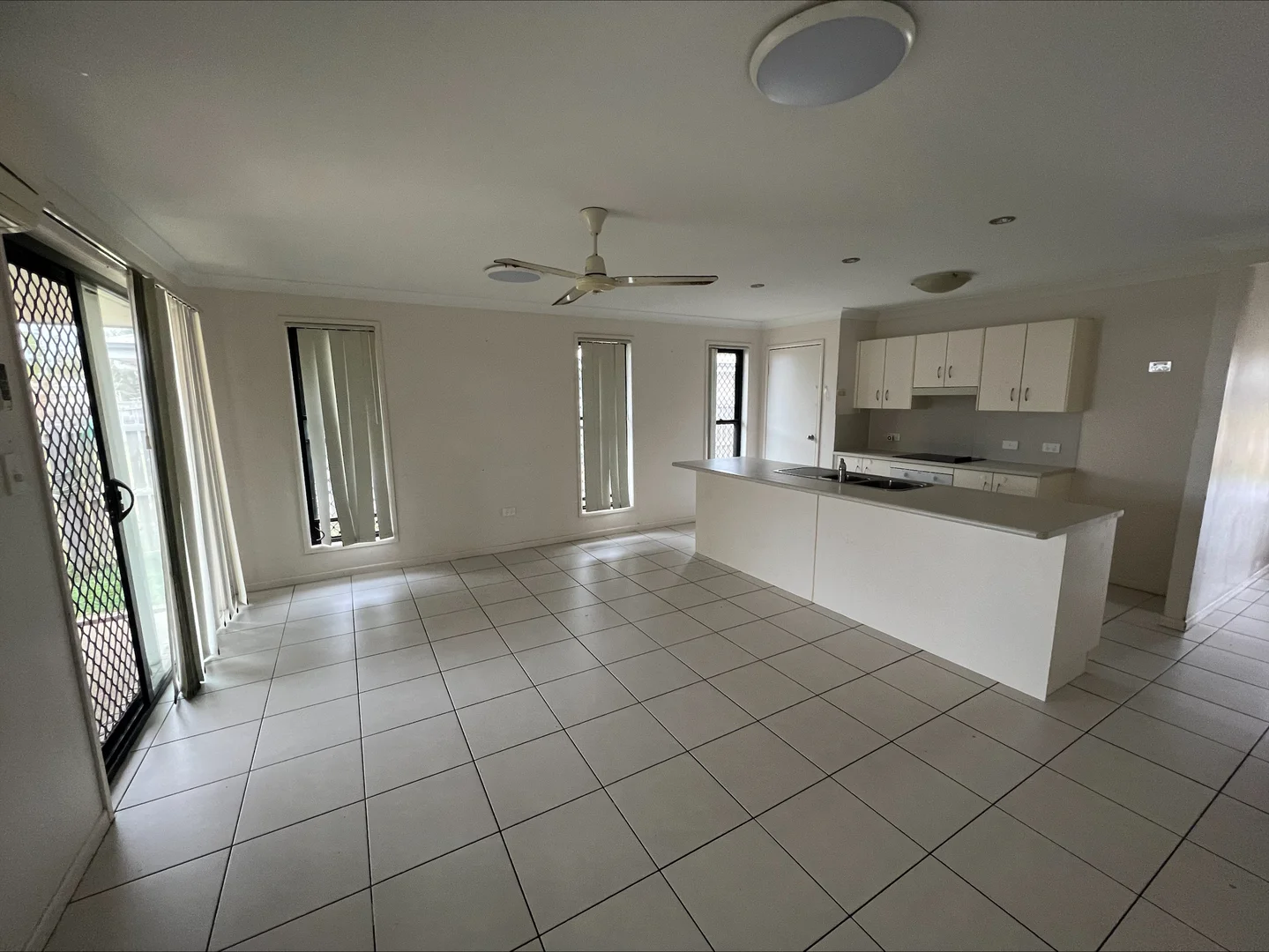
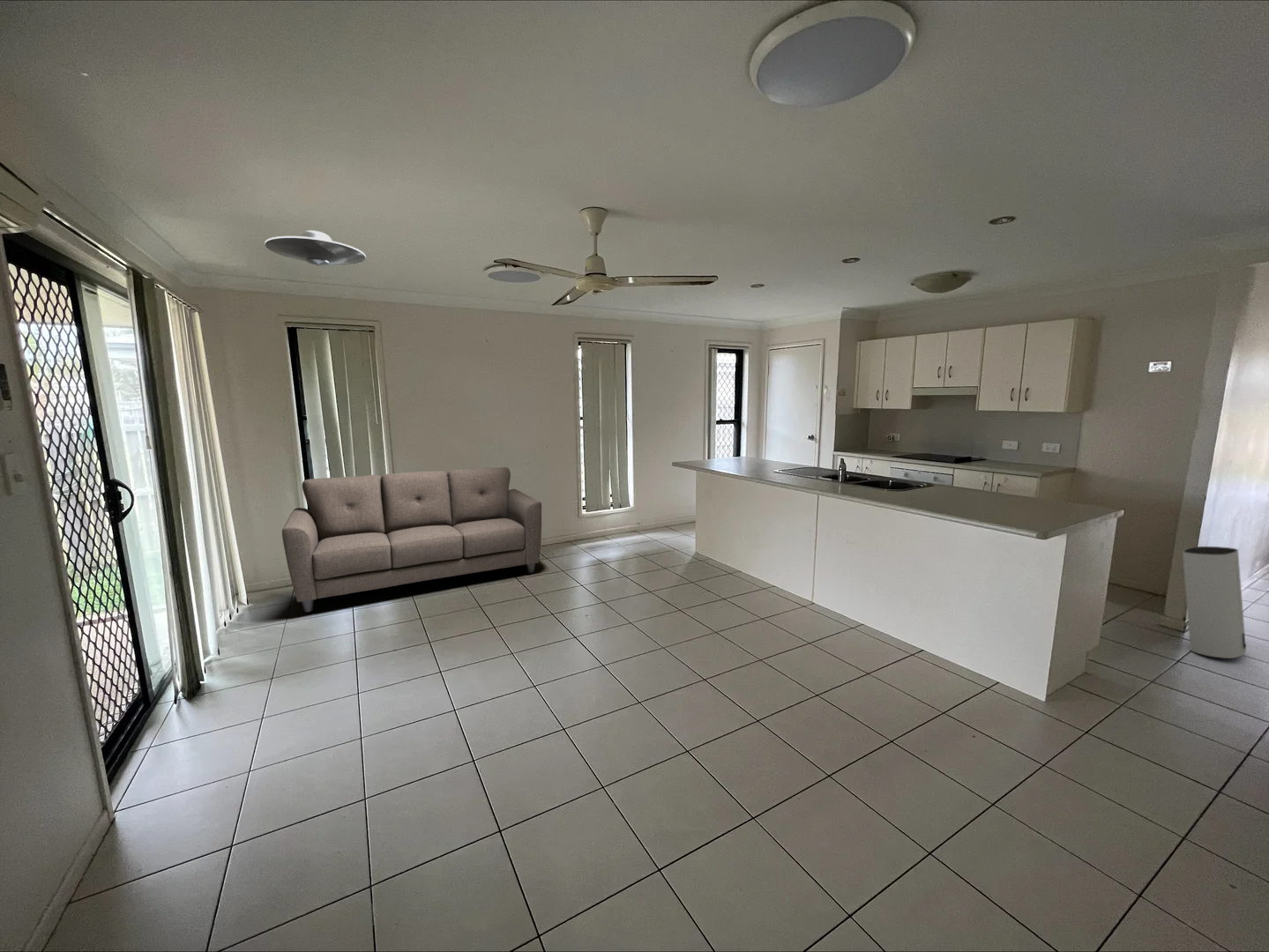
+ ceiling light [264,230,367,267]
+ sofa [281,466,542,613]
+ air purifier [1179,546,1247,659]
